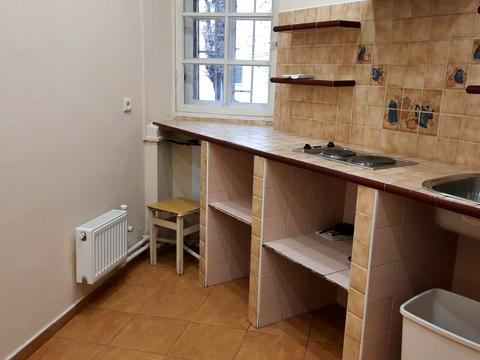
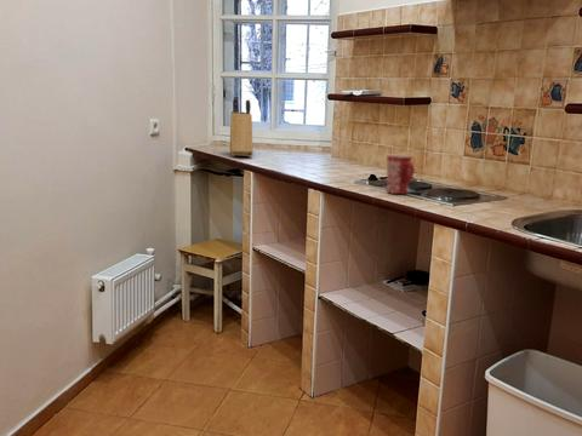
+ mug [386,154,416,195]
+ knife block [229,94,253,157]
